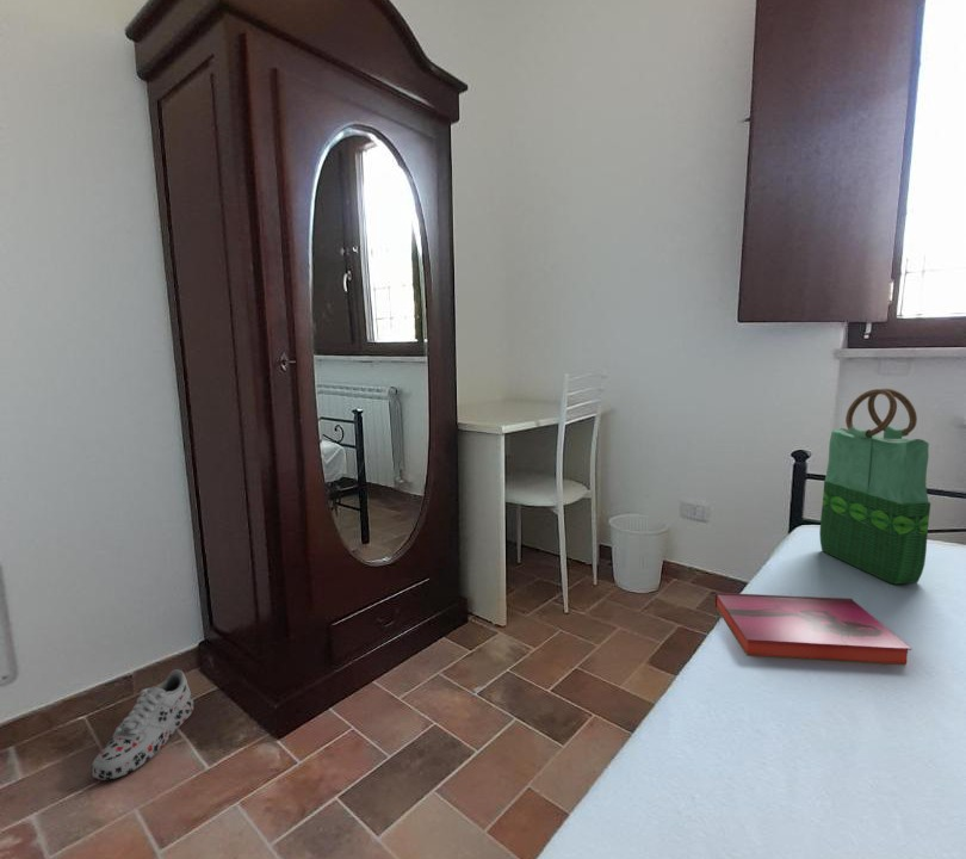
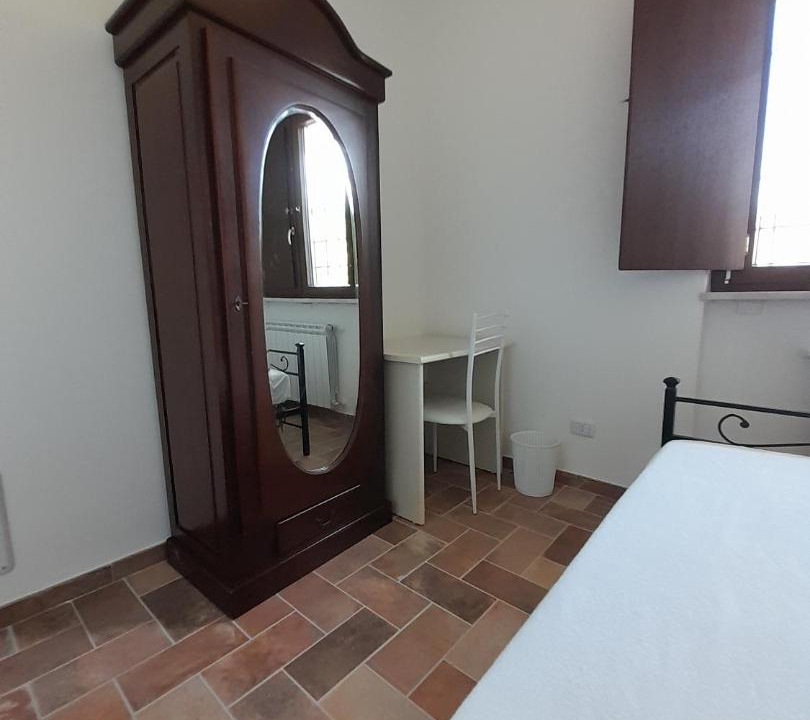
- shoe [91,668,196,781]
- tote bag [818,388,931,586]
- hardback book [714,592,912,667]
